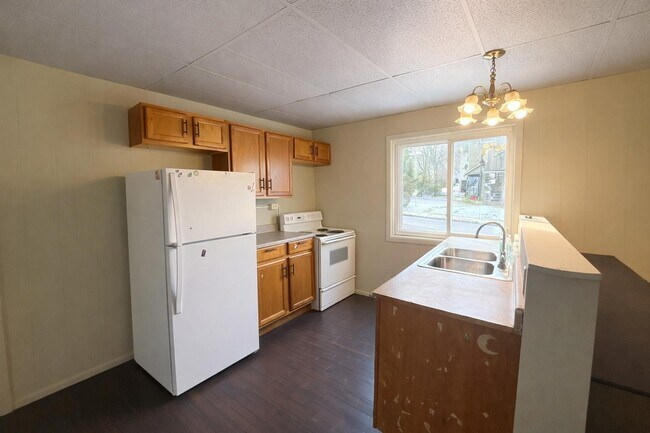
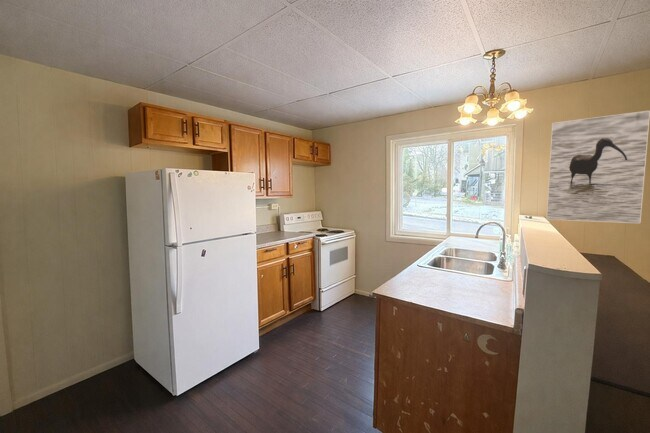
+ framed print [545,110,650,224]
